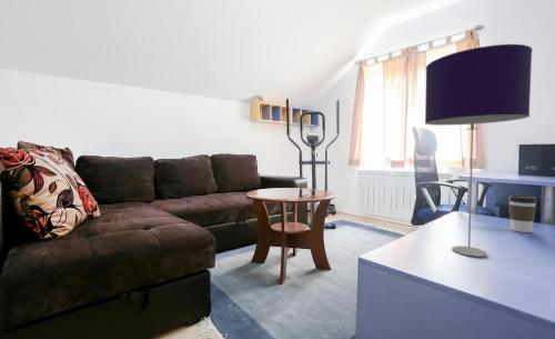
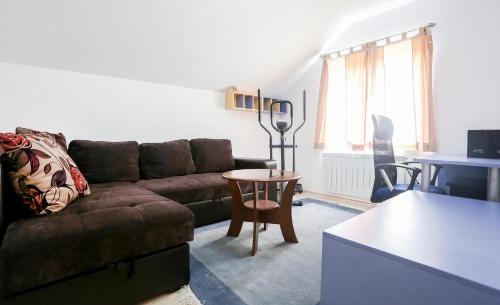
- coffee cup [507,195,538,233]
- table lamp [424,43,533,258]
